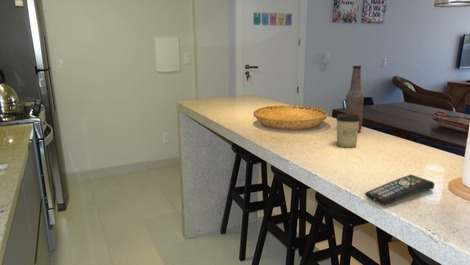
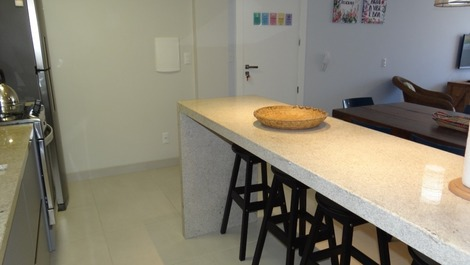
- bottle [344,65,365,132]
- remote control [364,174,436,206]
- cup [336,113,360,148]
